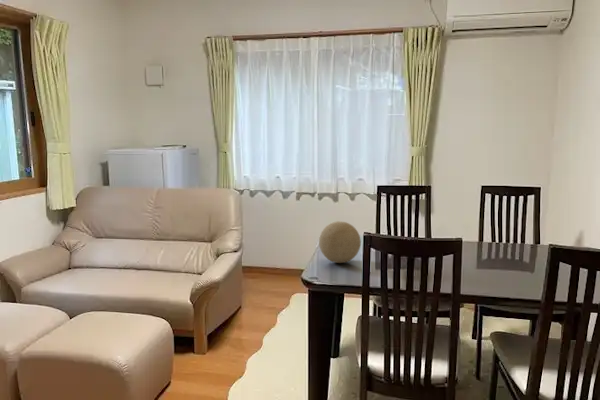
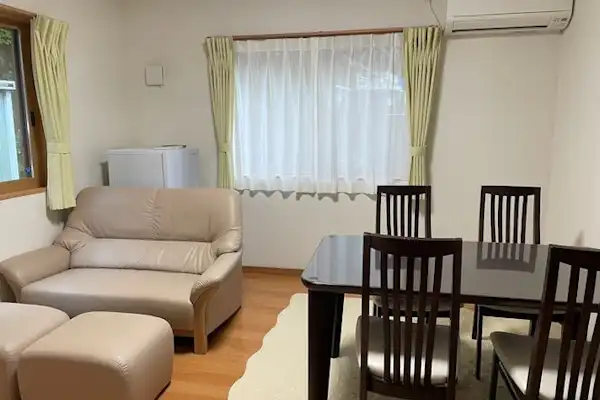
- decorative ball [318,220,362,264]
